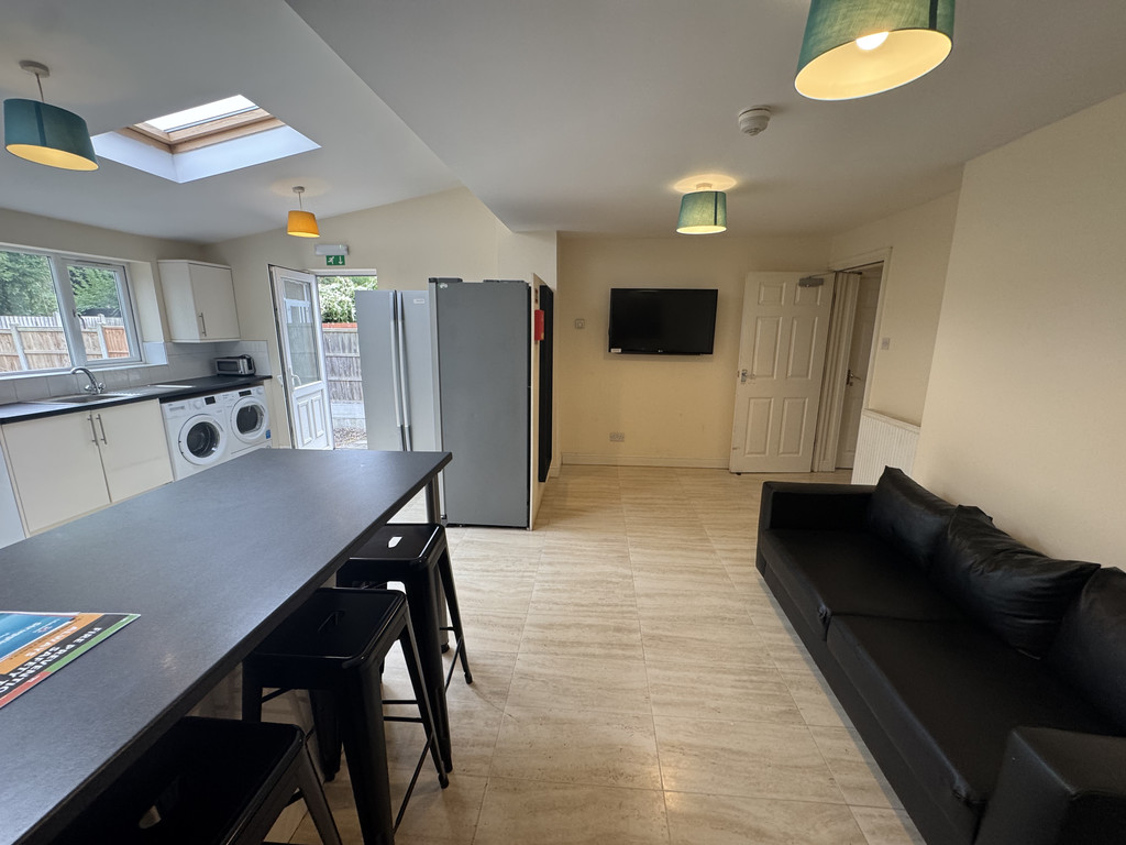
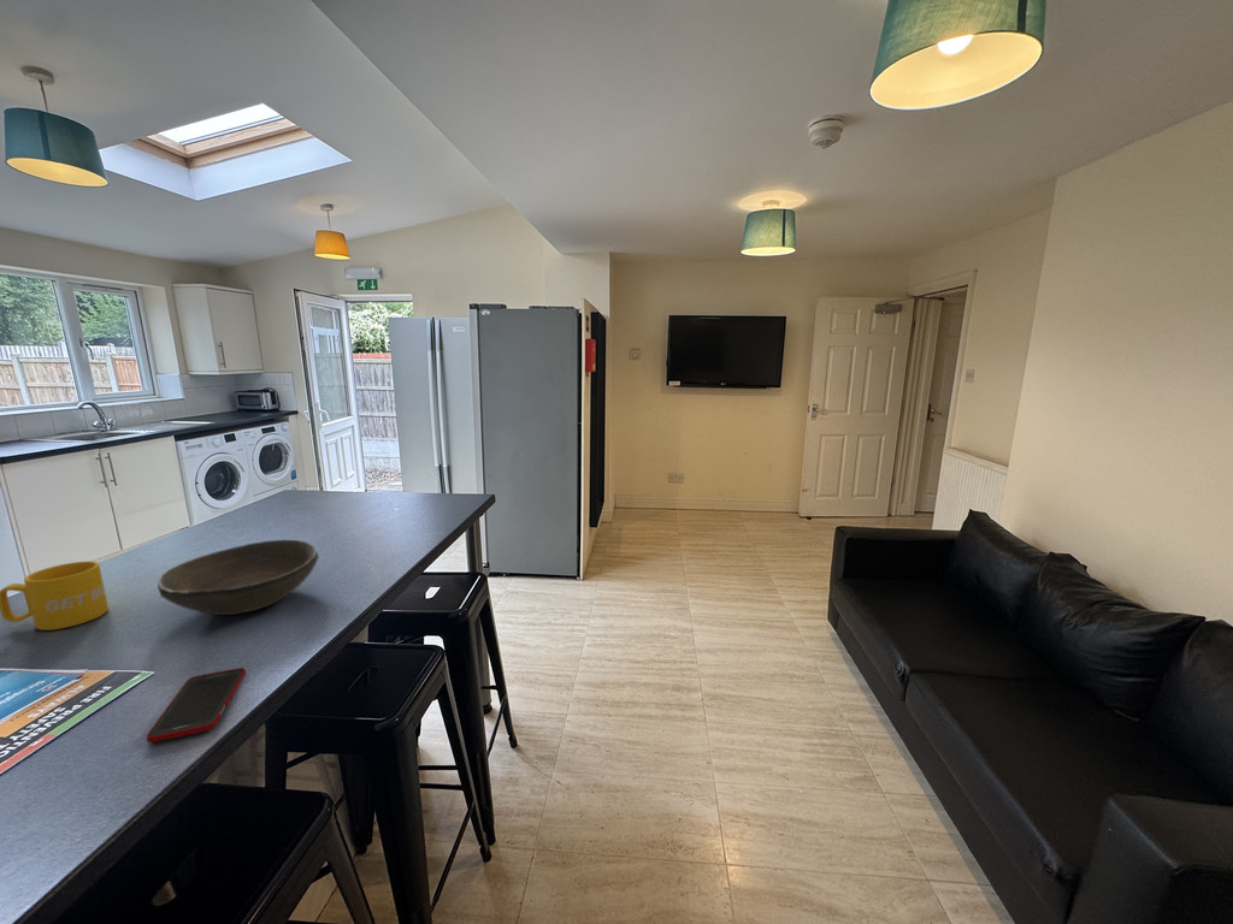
+ cell phone [146,667,247,744]
+ mug [0,561,110,632]
+ bowl [157,539,320,616]
